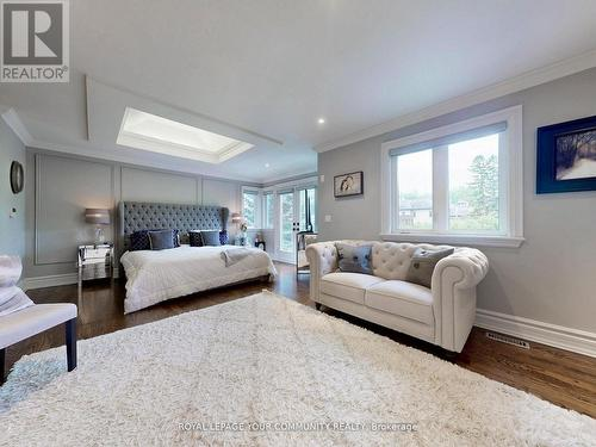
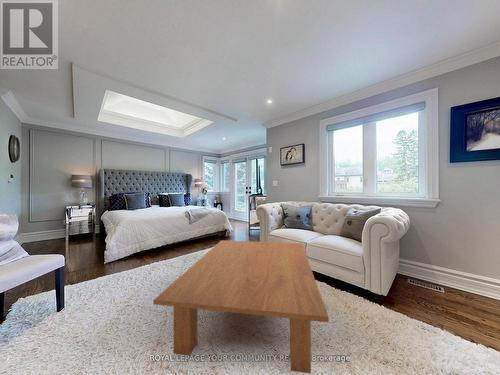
+ coffee table [153,239,330,375]
